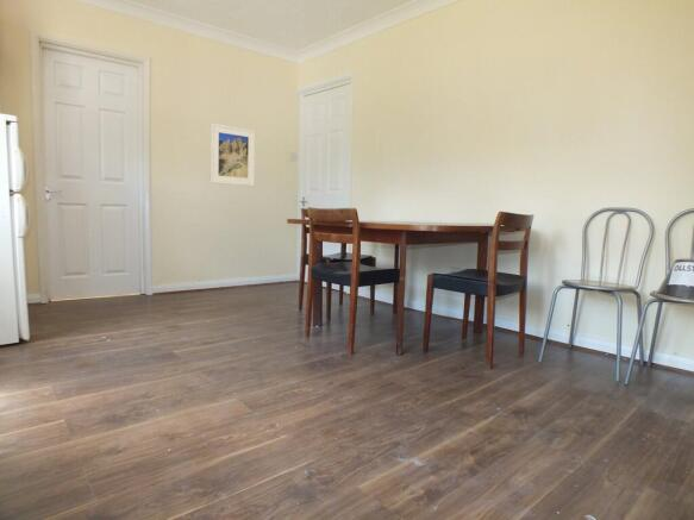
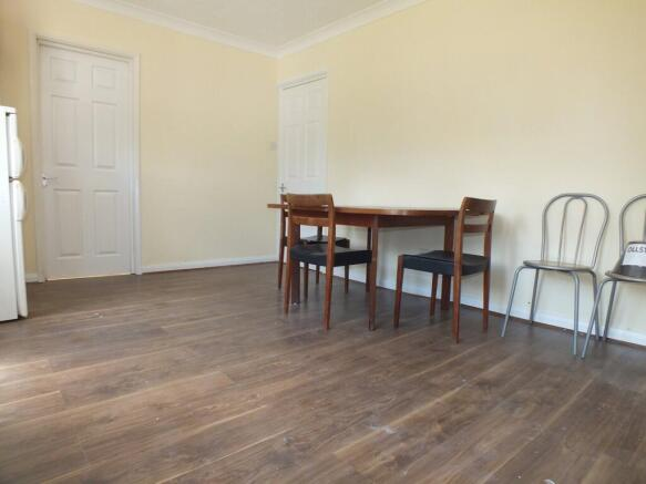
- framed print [210,123,256,187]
